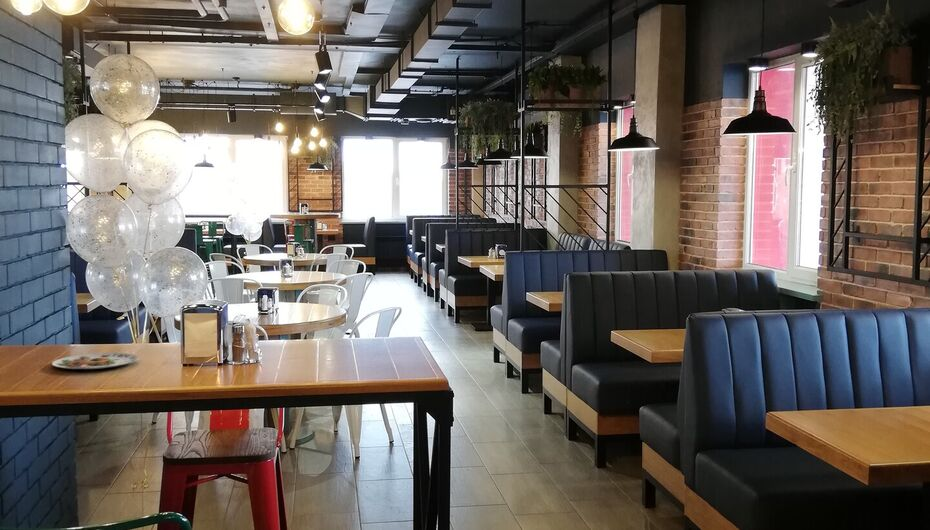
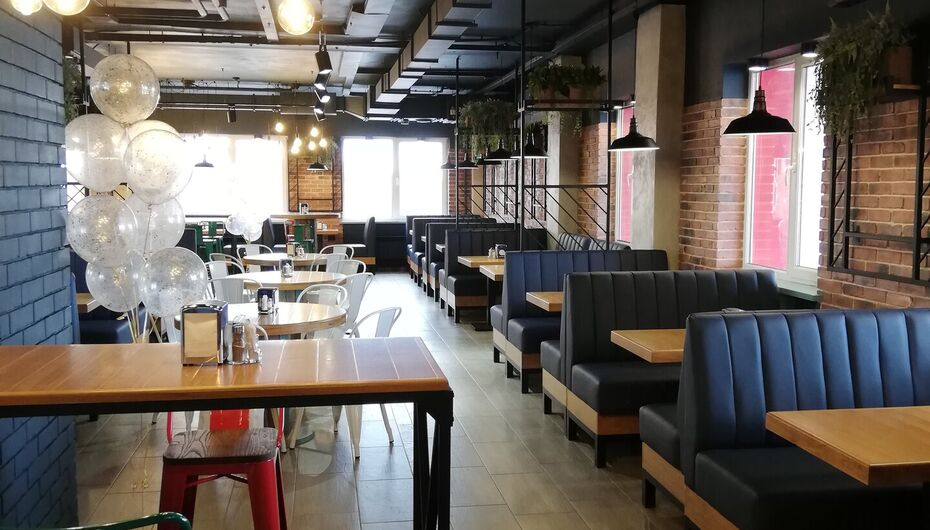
- plate [51,352,140,370]
